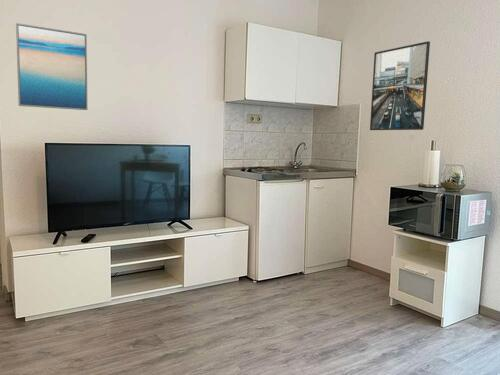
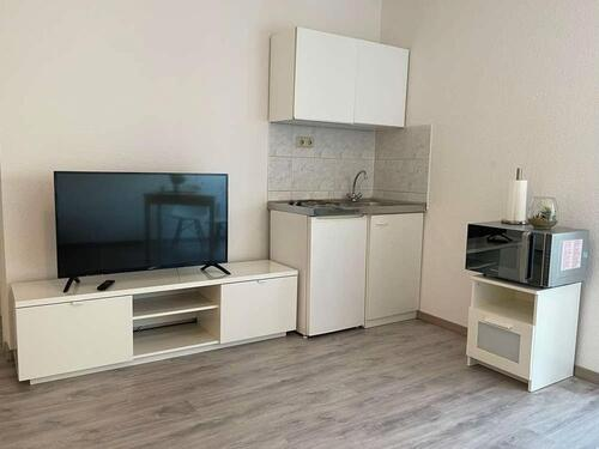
- wall art [15,22,89,111]
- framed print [369,40,431,131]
